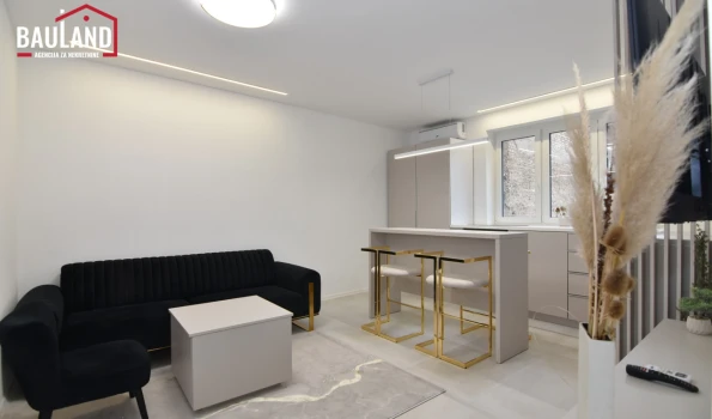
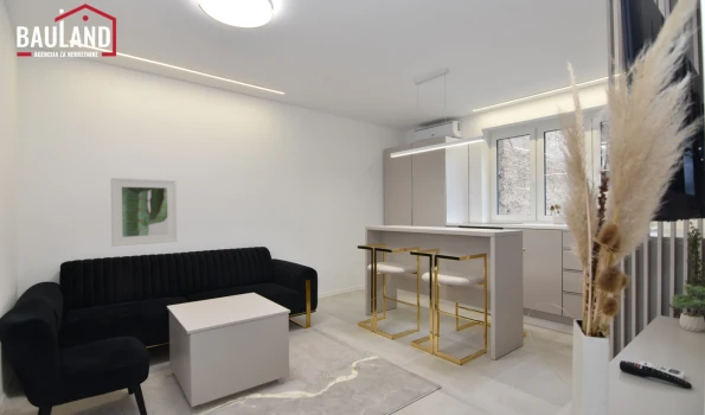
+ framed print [109,177,178,248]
